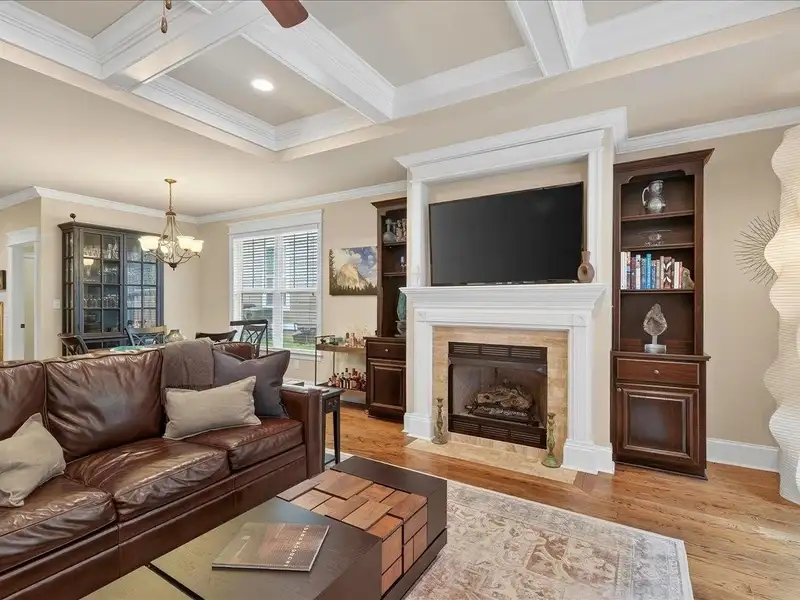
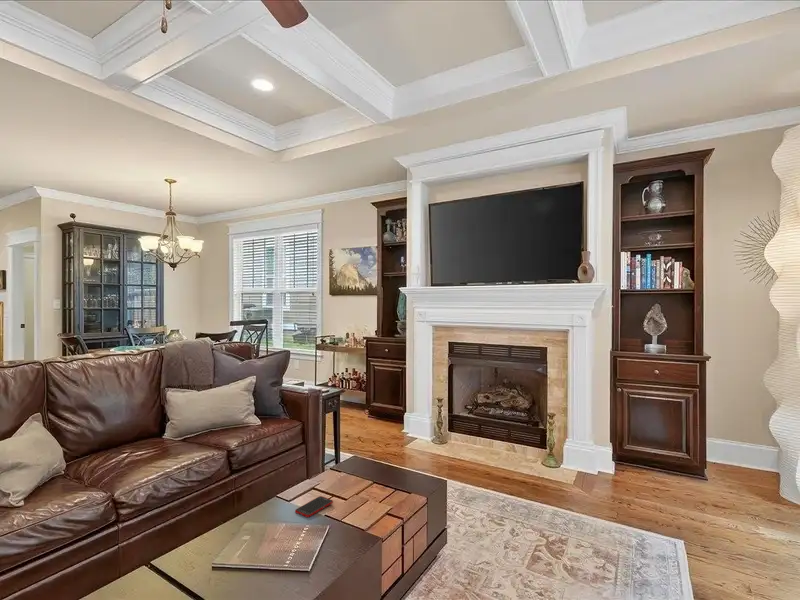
+ cell phone [294,495,334,518]
